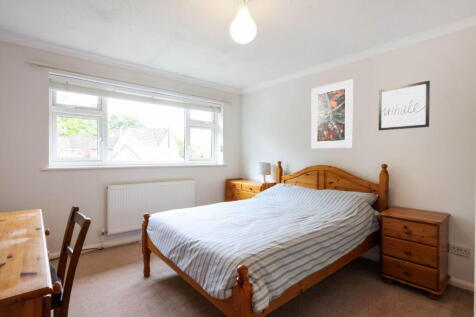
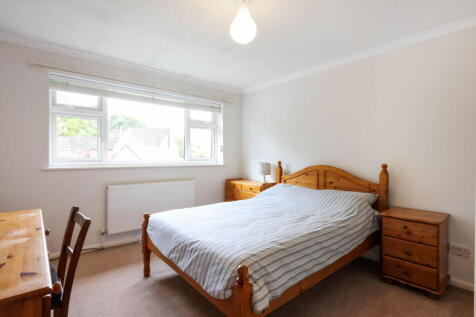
- wall art [378,80,431,131]
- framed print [310,78,354,149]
